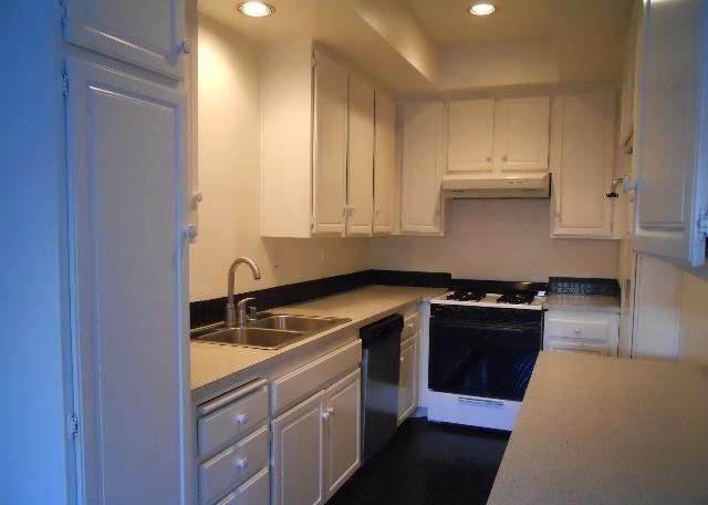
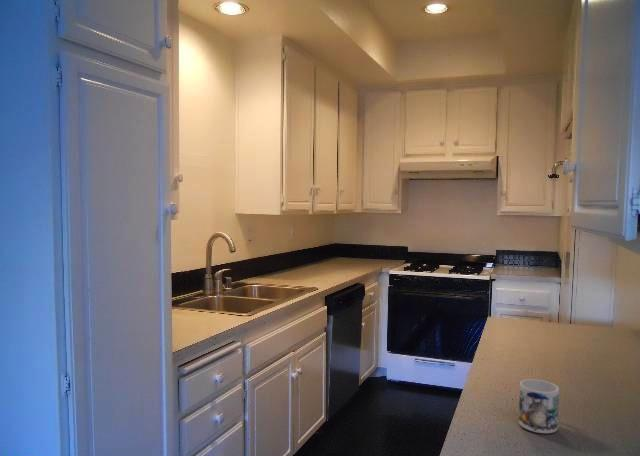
+ mug [518,378,560,434]
